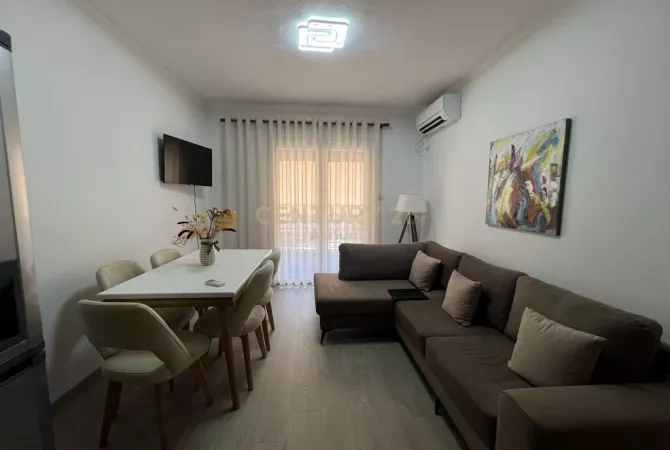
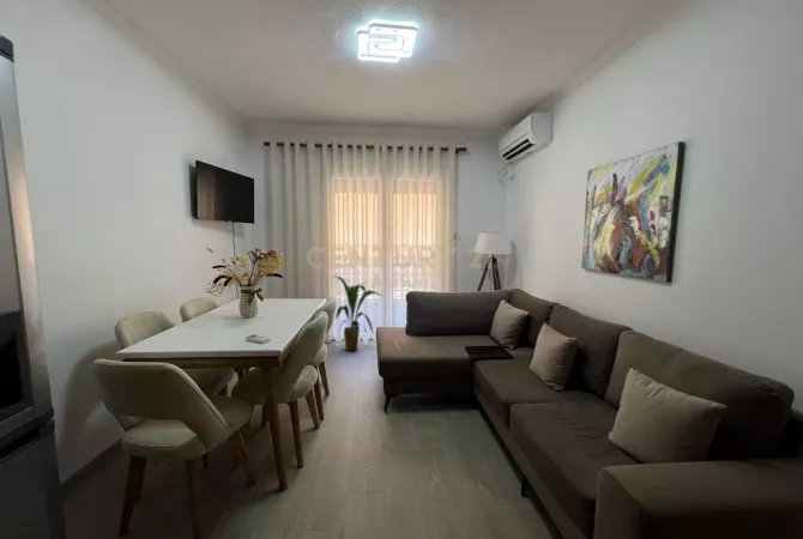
+ house plant [330,274,384,352]
